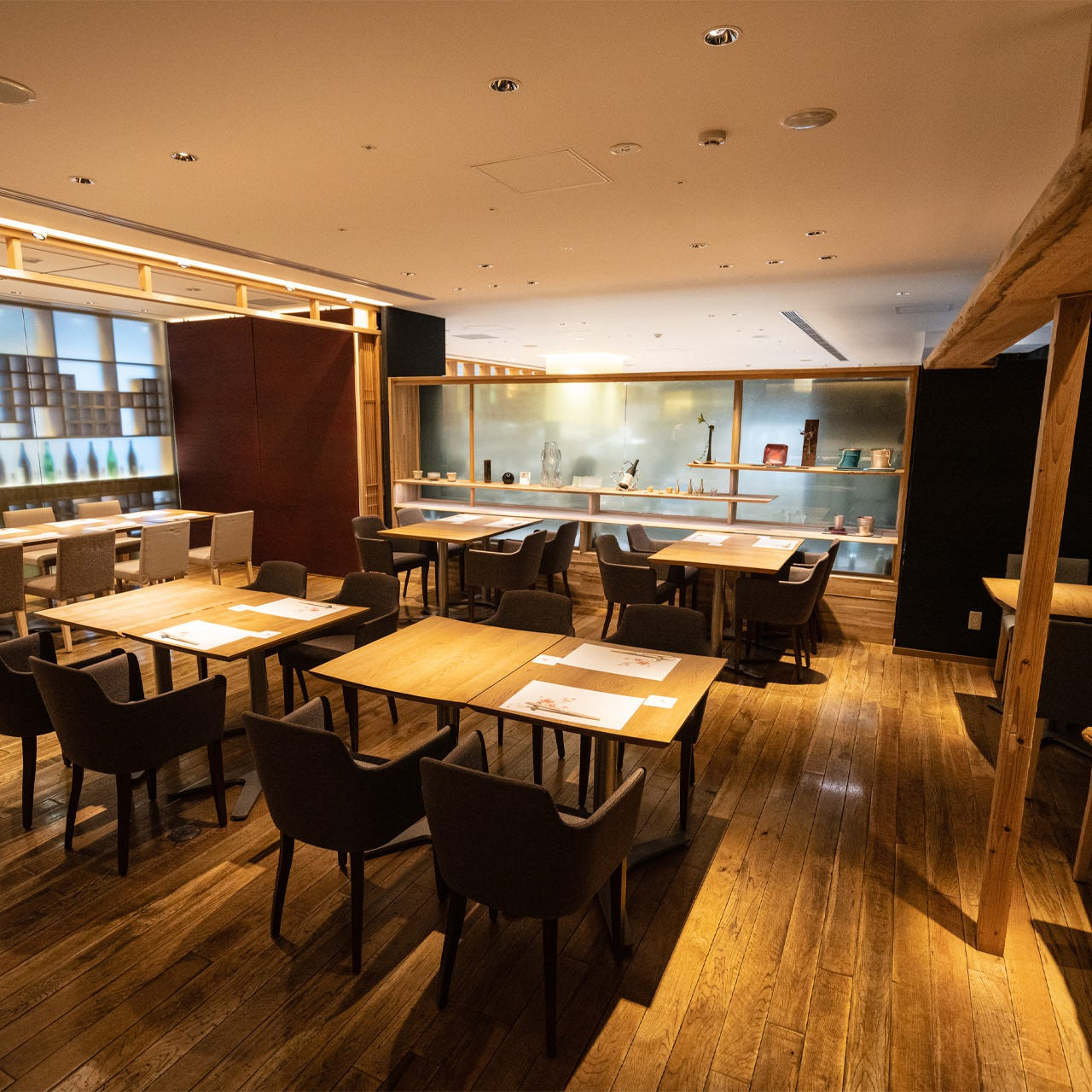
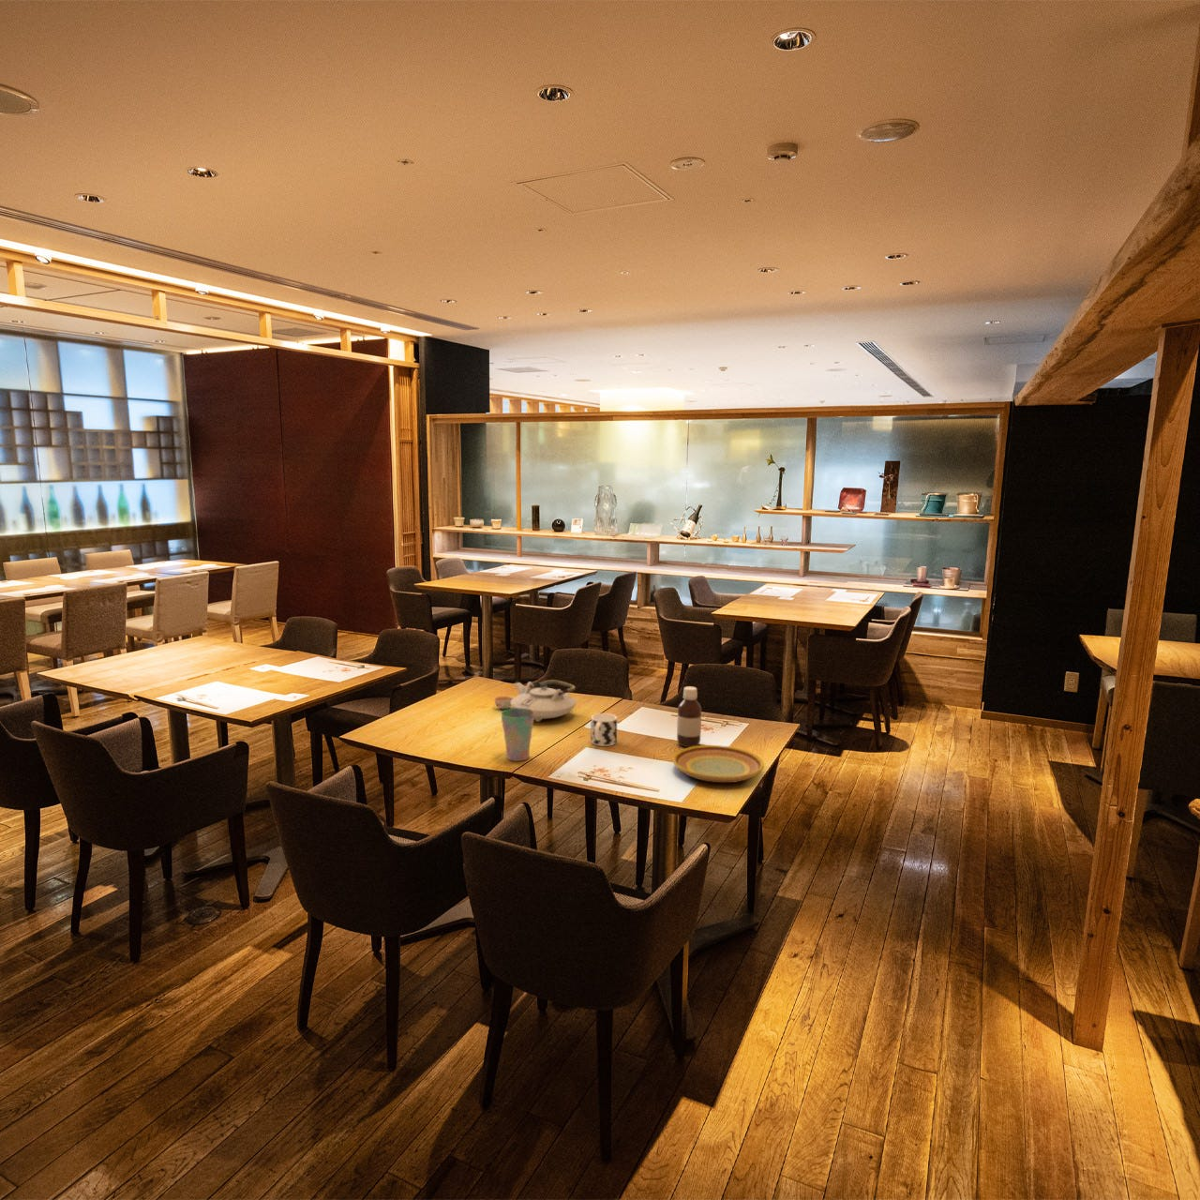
+ bottle [676,686,702,748]
+ teapot [493,679,578,723]
+ plate [673,744,765,784]
+ cup [501,708,534,763]
+ cup [590,712,618,747]
